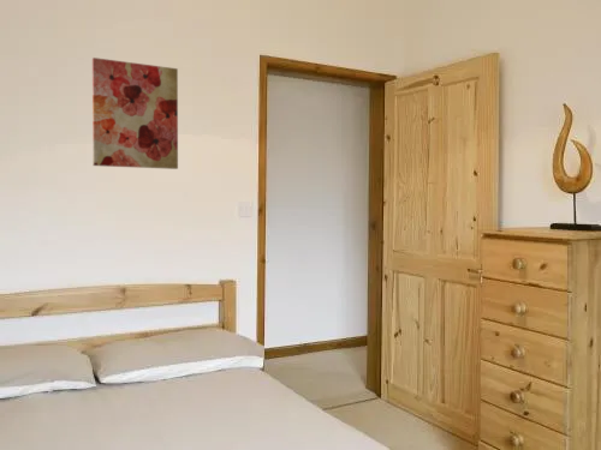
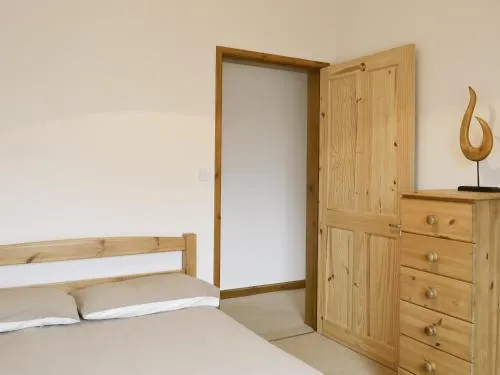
- wall art [91,56,179,170]
